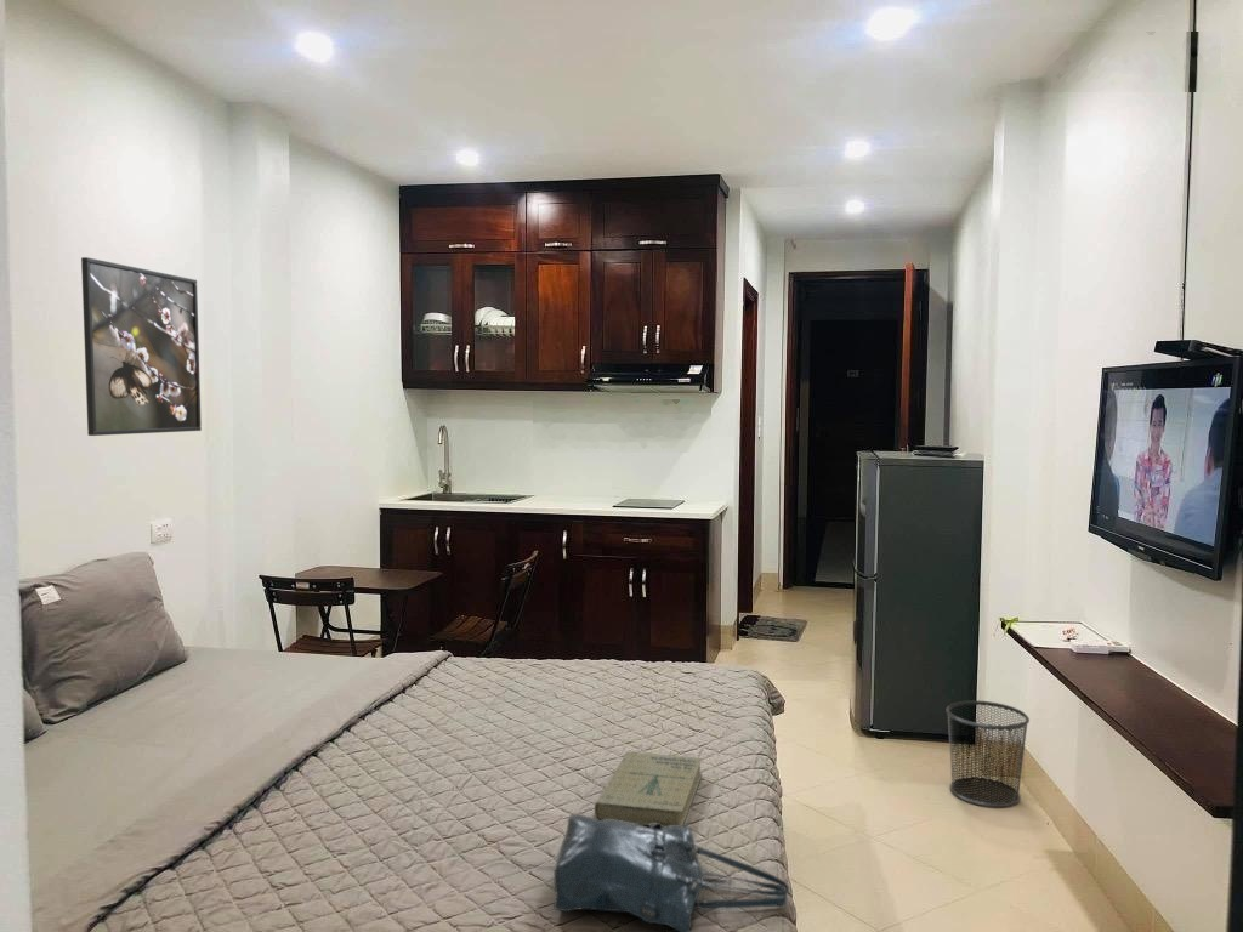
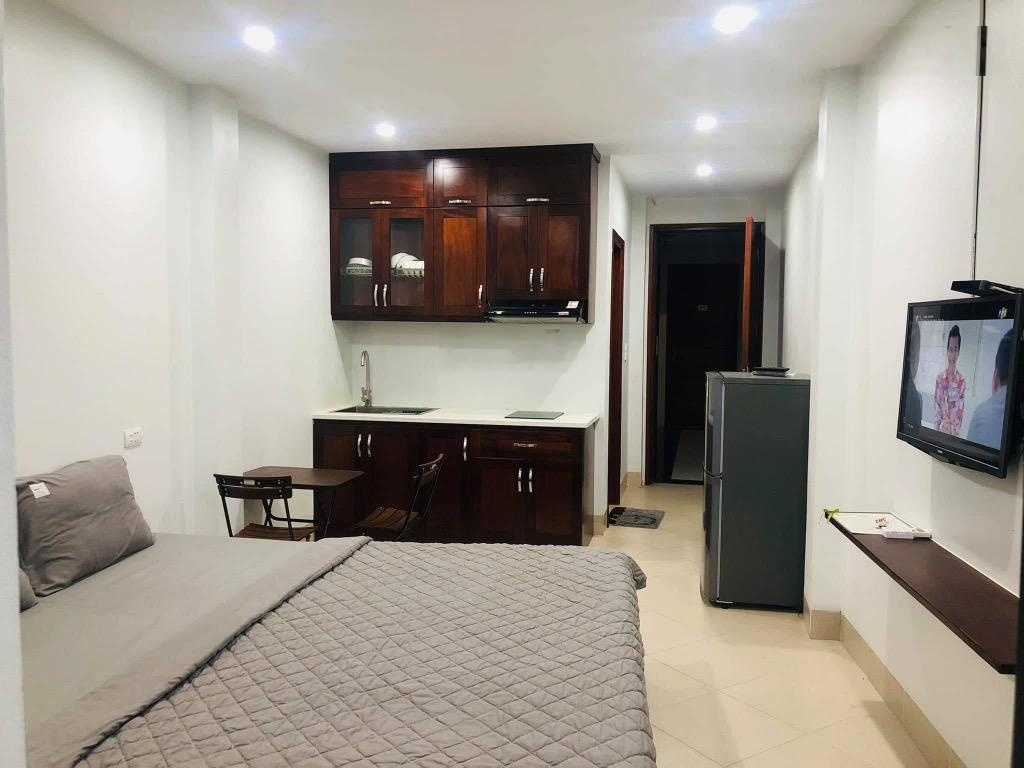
- waste bin [944,699,1031,808]
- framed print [80,256,203,437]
- book [594,750,704,828]
- tote bag [552,813,790,932]
